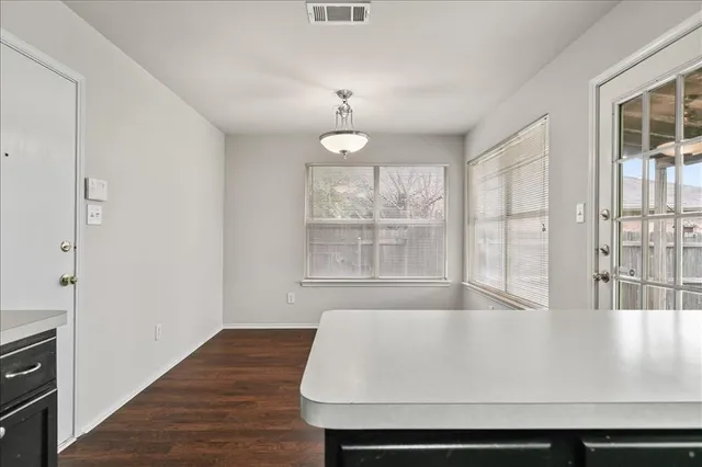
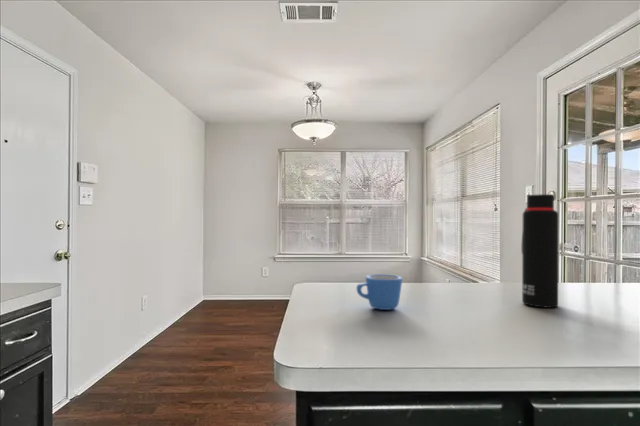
+ water bottle [521,193,559,309]
+ mug [355,273,403,311]
